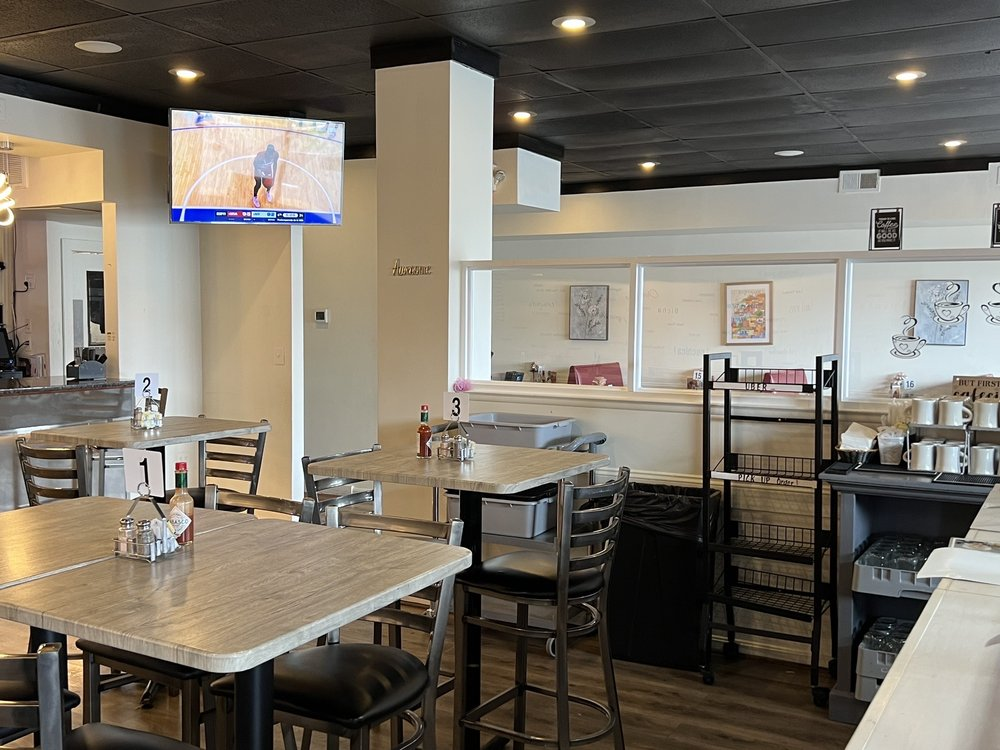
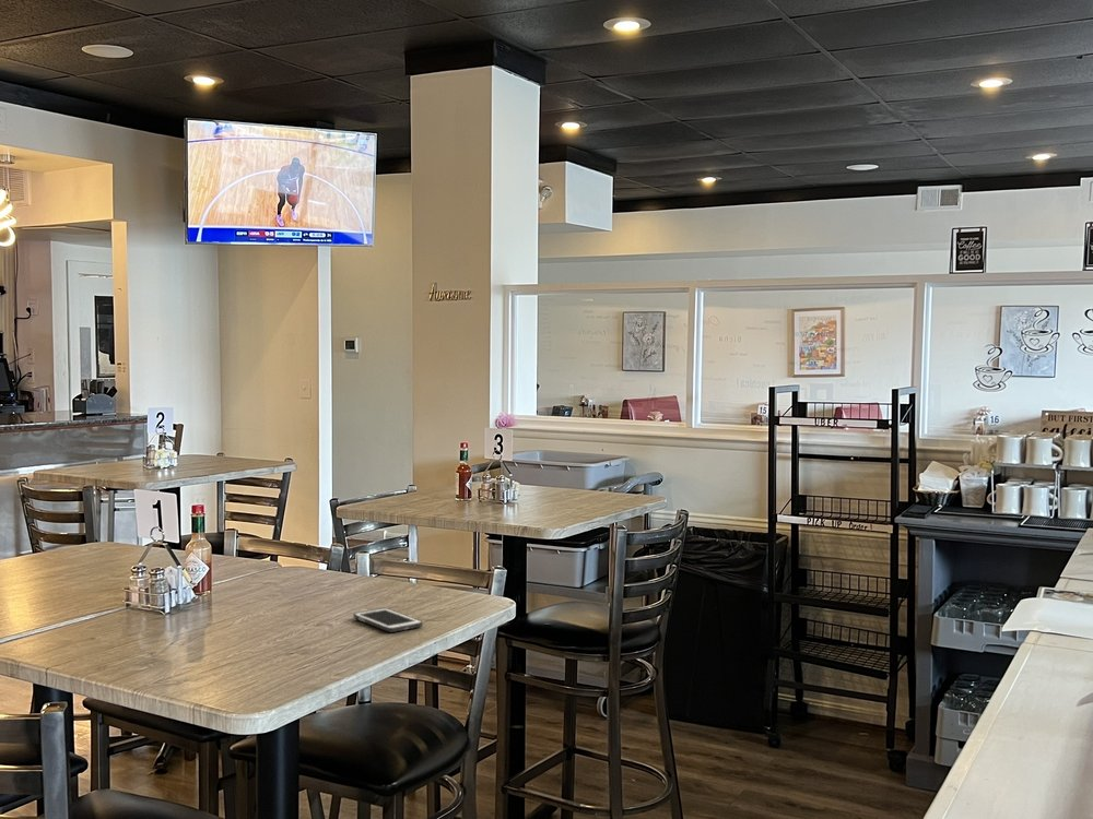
+ cell phone [353,607,424,633]
